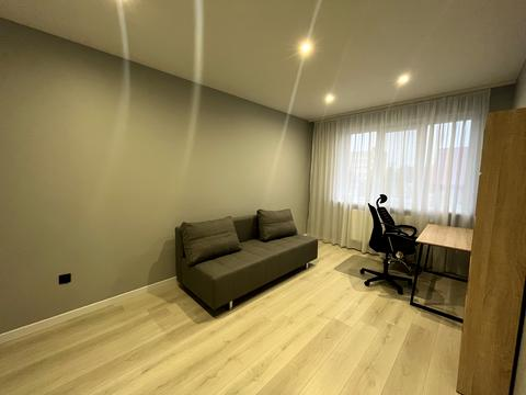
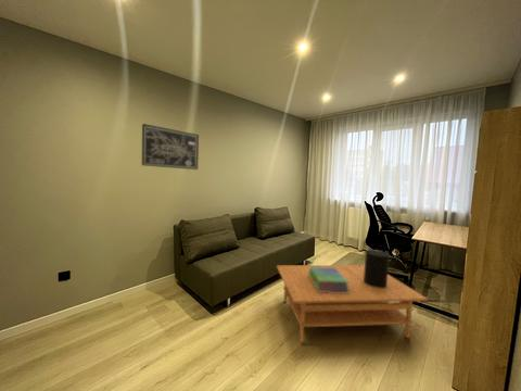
+ wall art [141,123,200,171]
+ decorative container [364,249,390,288]
+ coffee table [276,264,429,343]
+ stack of books [308,267,350,293]
